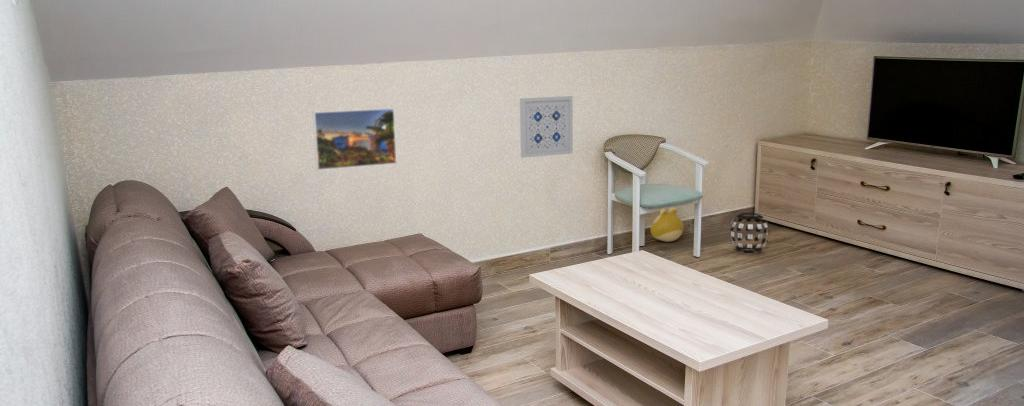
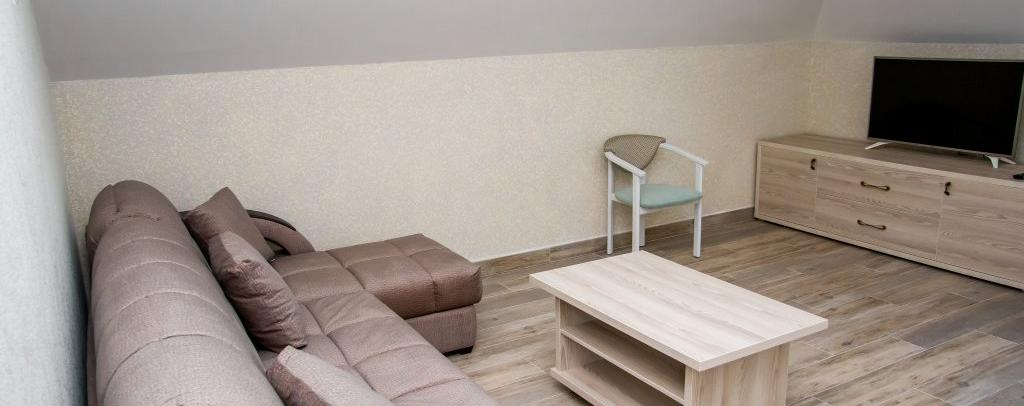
- wall art [519,95,574,159]
- plush toy [650,206,685,243]
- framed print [312,107,398,171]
- decorative ball [728,212,770,254]
